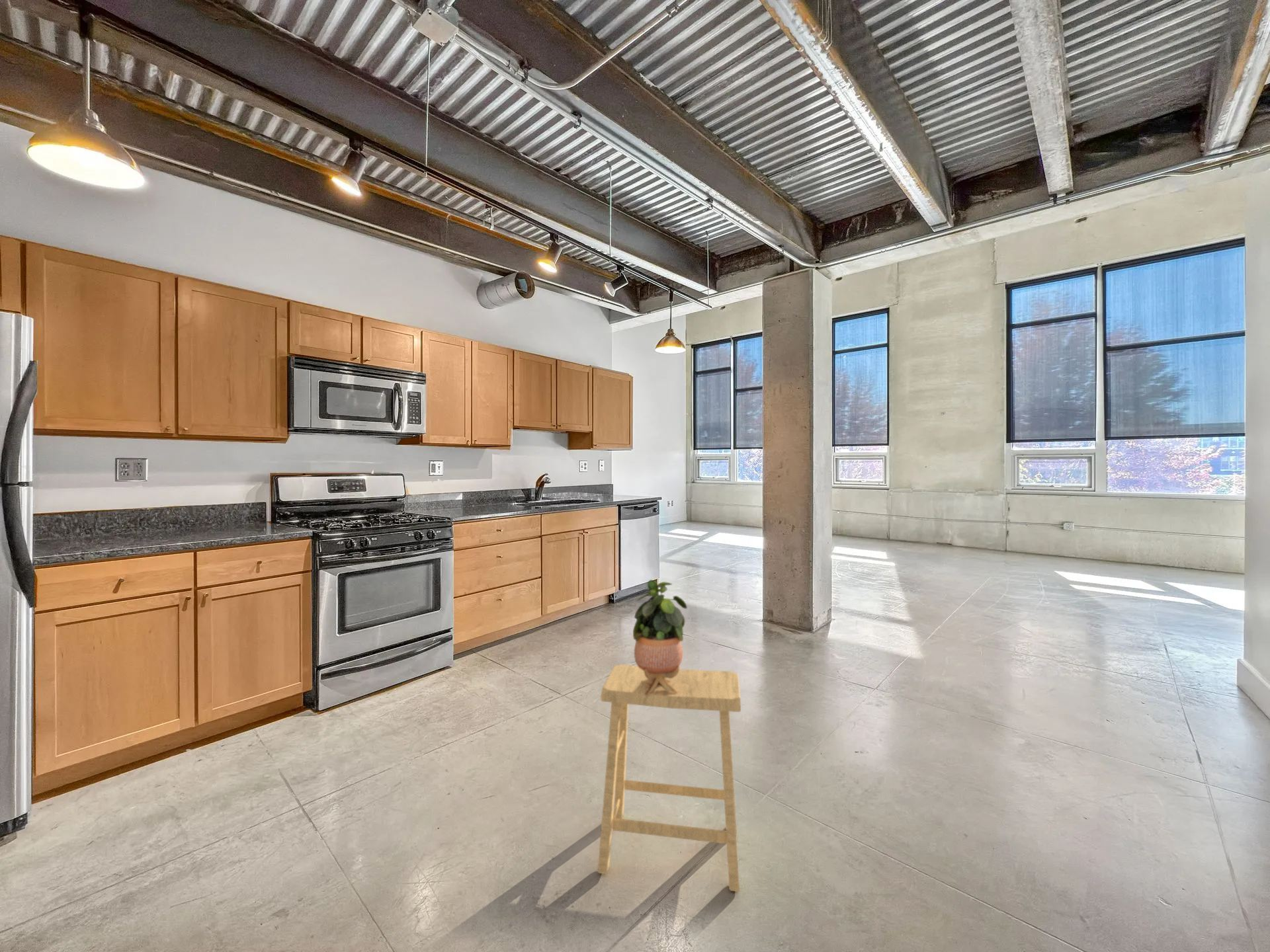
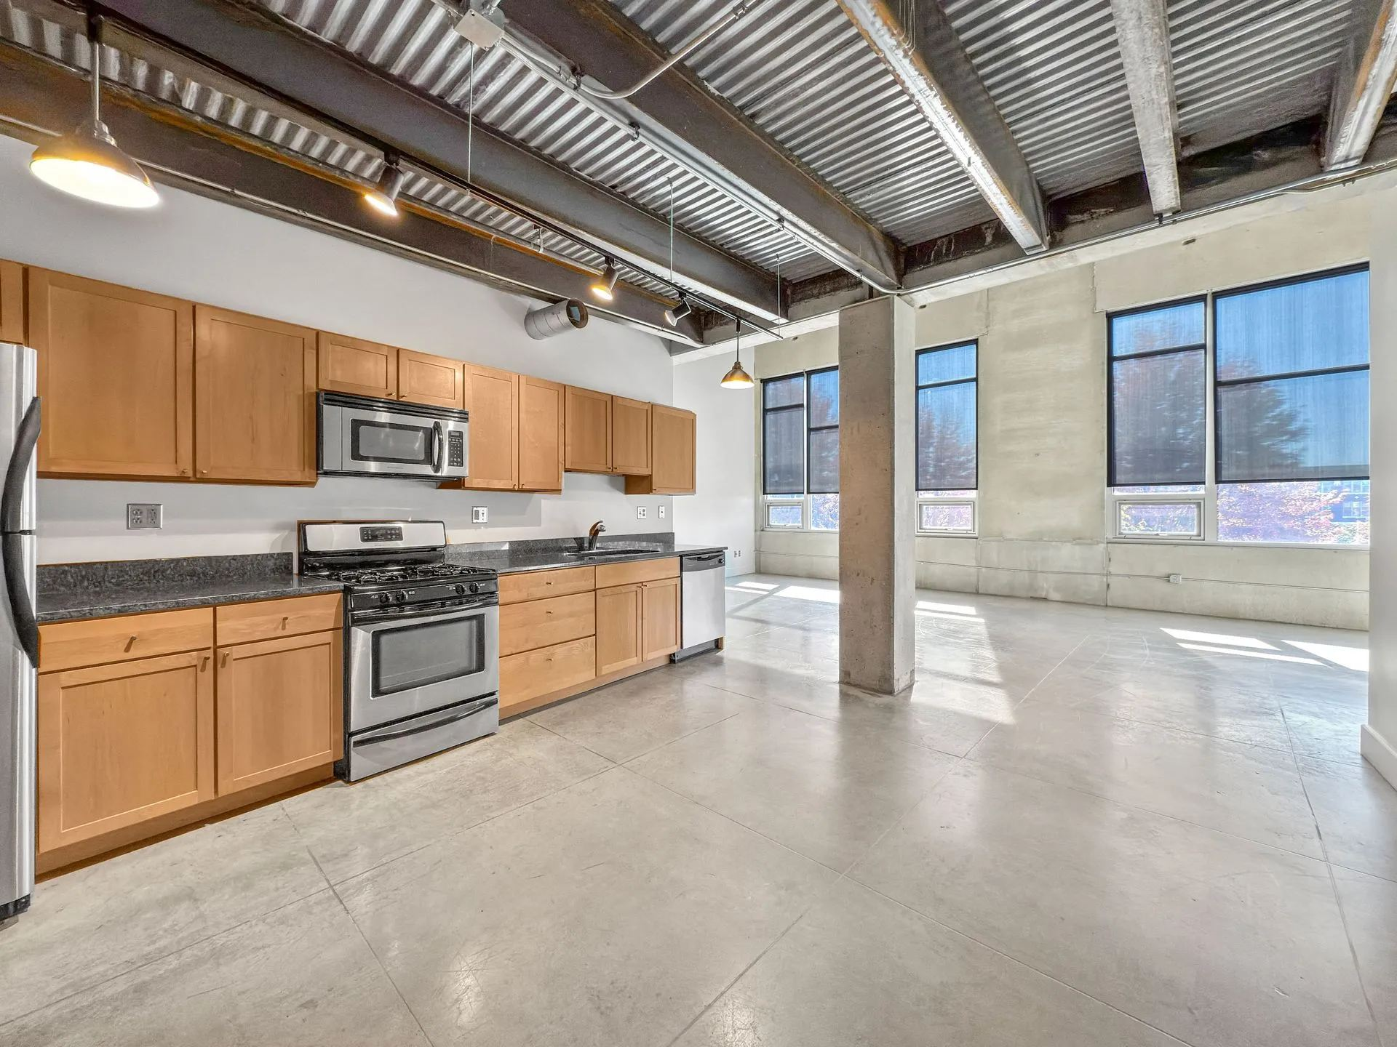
- potted plant [632,579,688,695]
- stool [597,664,741,893]
